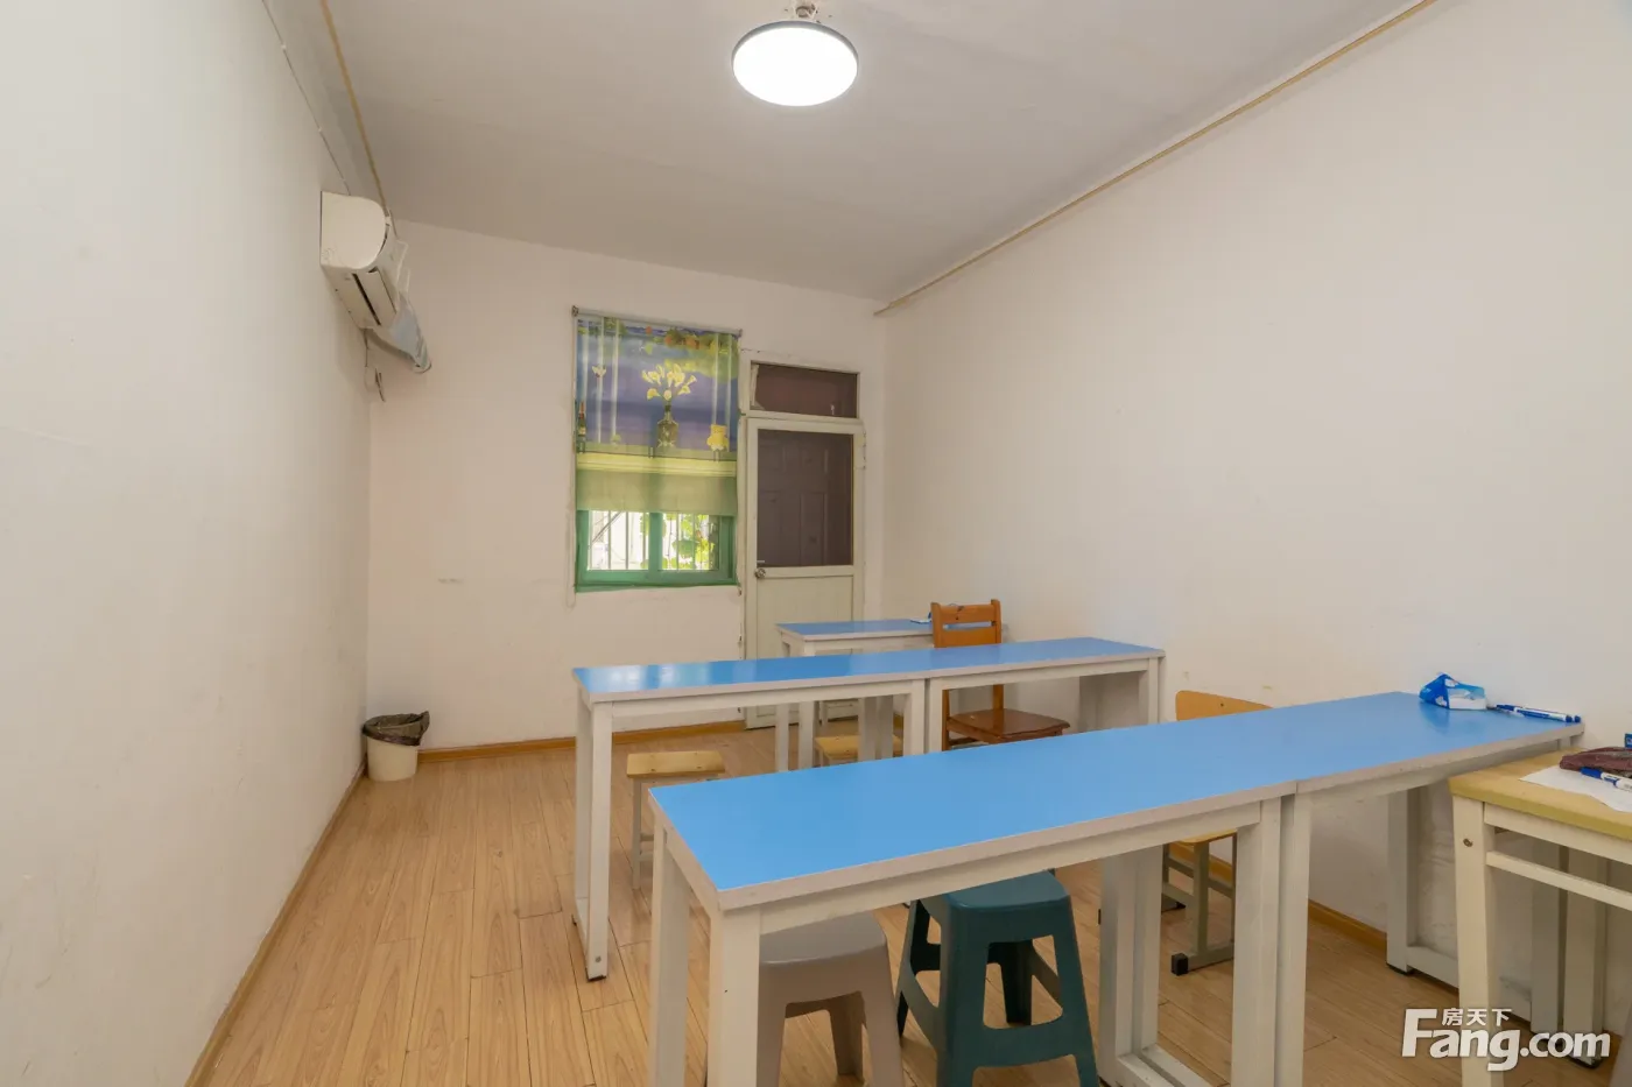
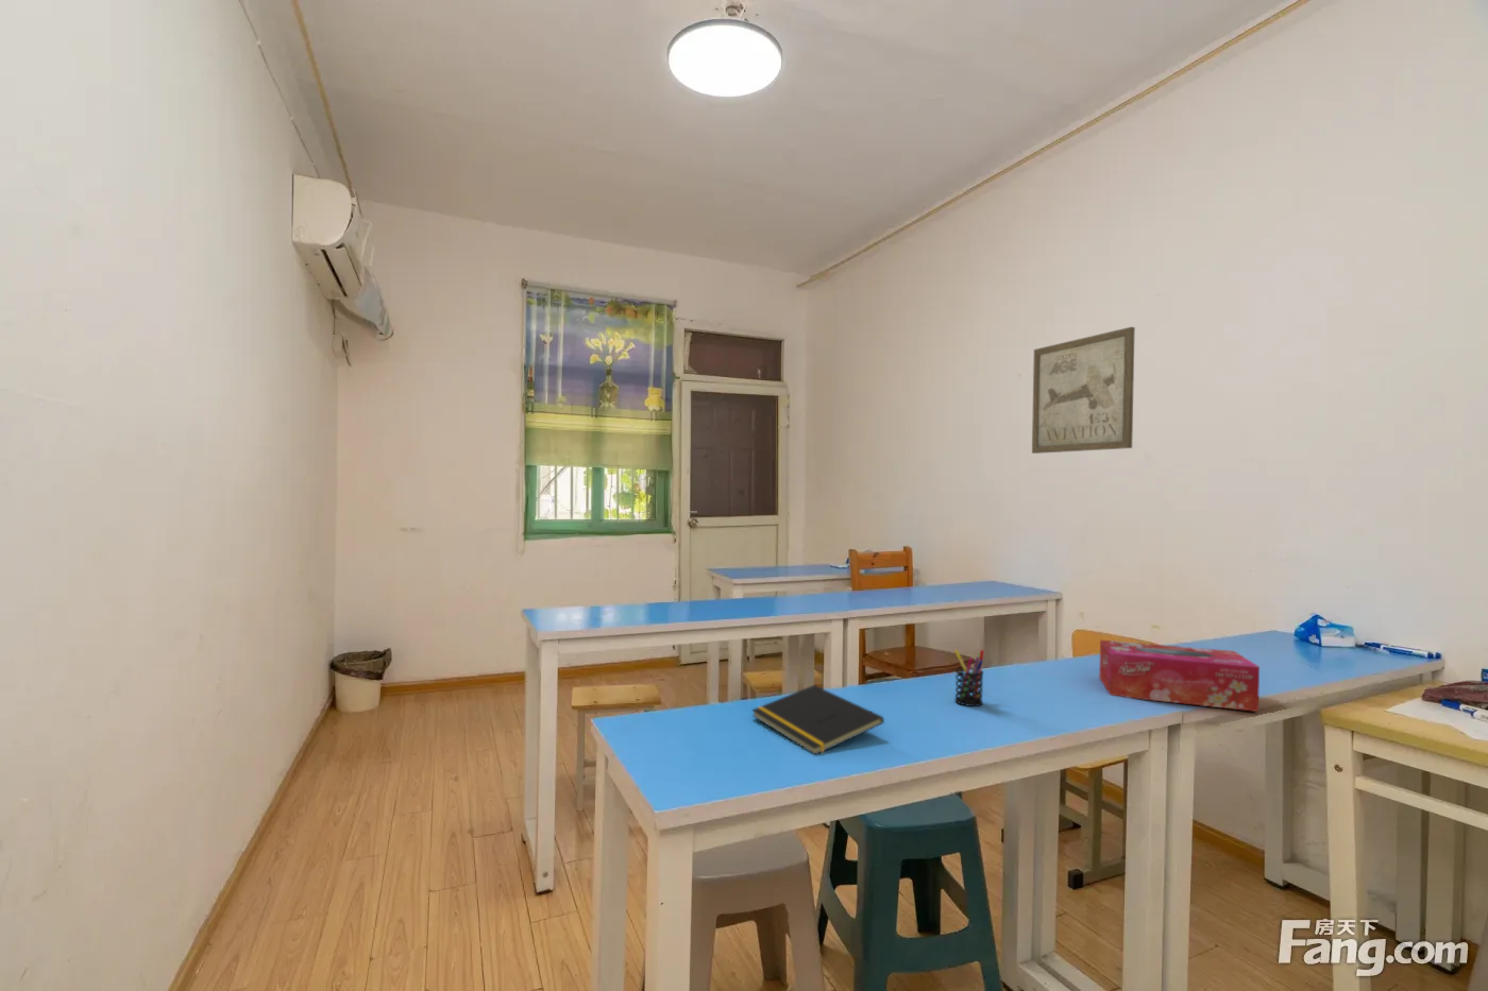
+ tissue box [1097,639,1260,712]
+ pen holder [954,648,986,708]
+ notepad [750,684,885,755]
+ wall art [1031,326,1136,455]
